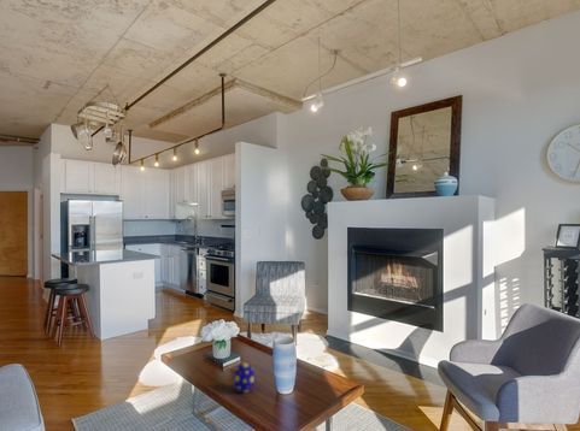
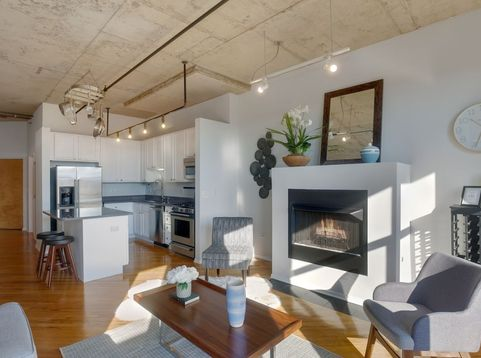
- decorative egg [232,361,256,394]
